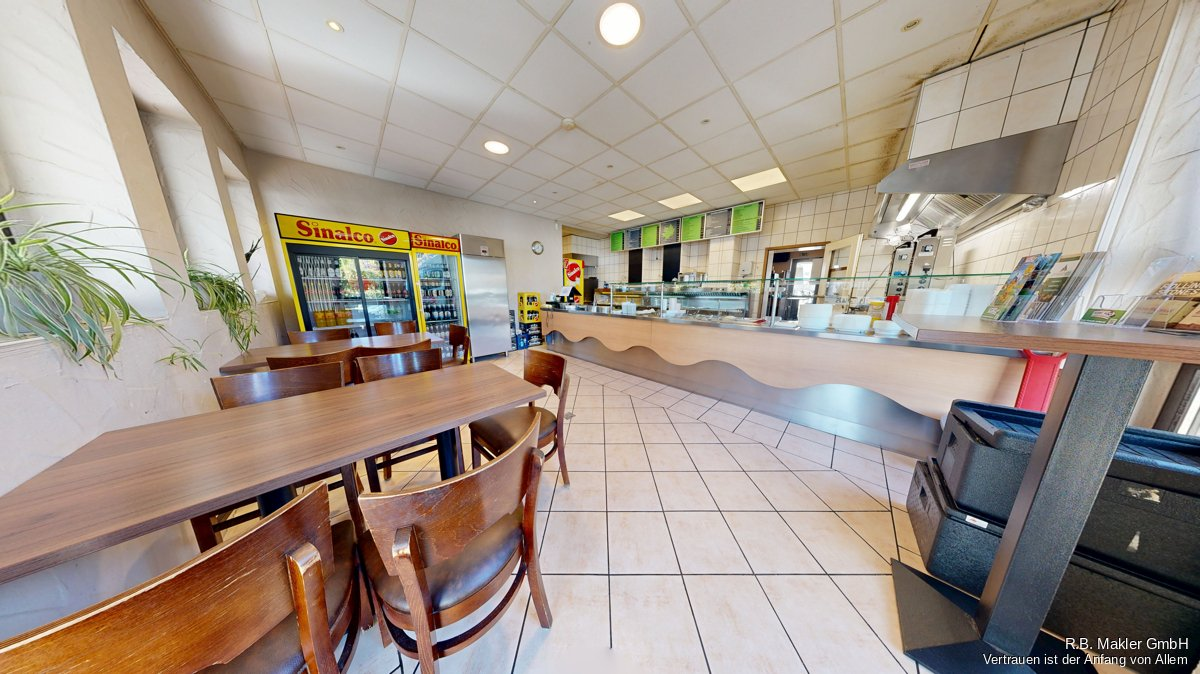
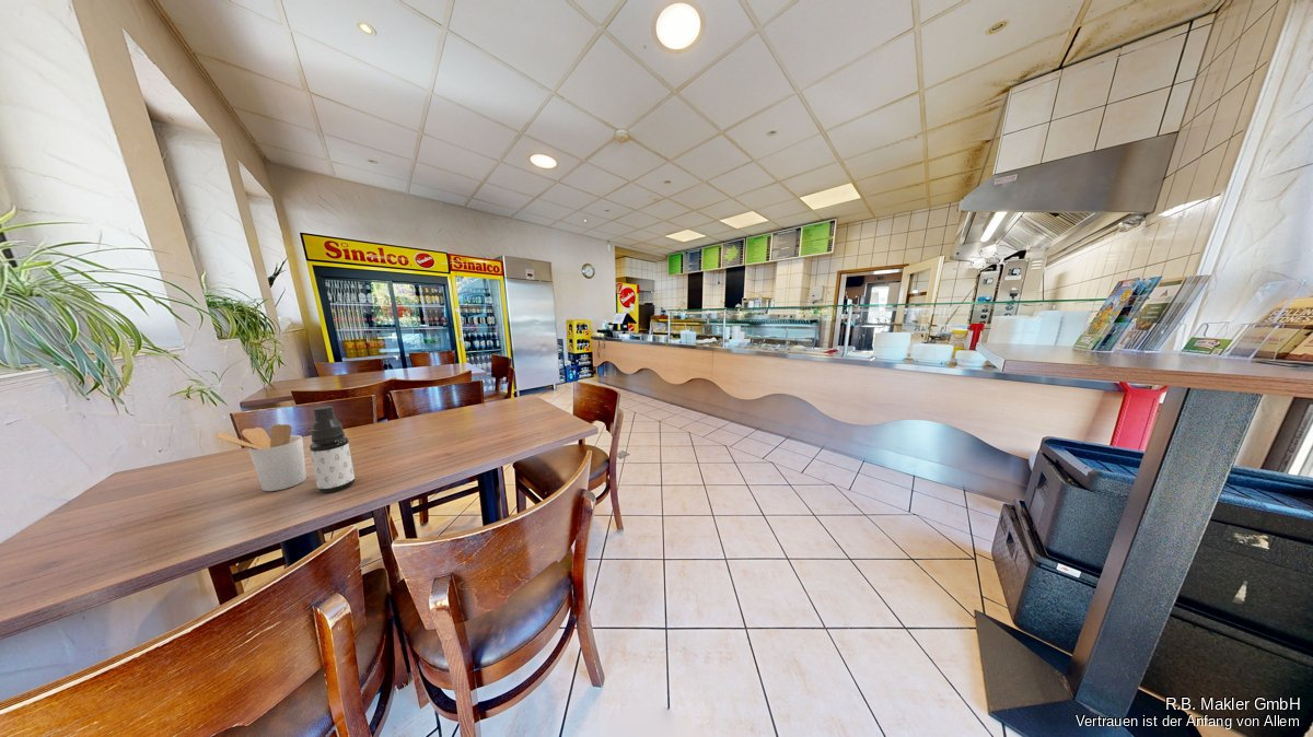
+ spray bottle [309,405,357,493]
+ utensil holder [216,423,307,492]
